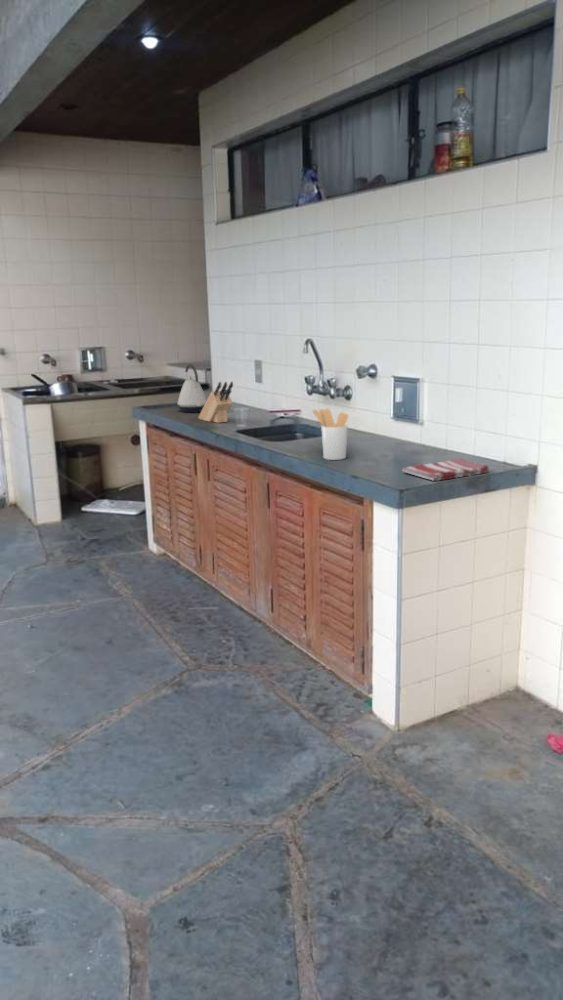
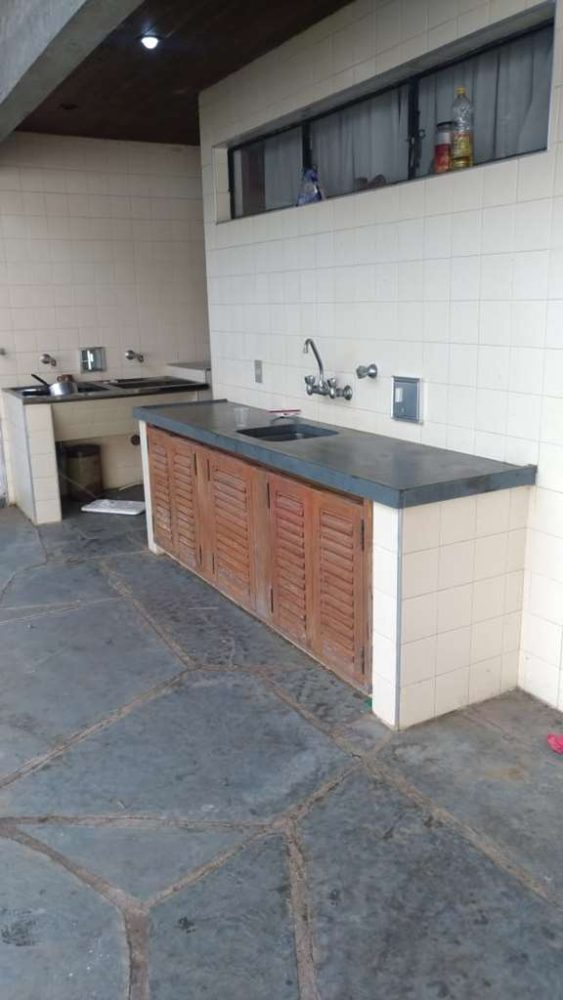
- dish towel [401,457,490,482]
- utensil holder [312,408,350,461]
- knife block [197,381,234,424]
- kettle [177,363,207,413]
